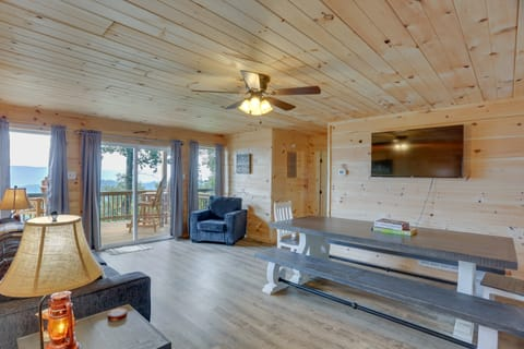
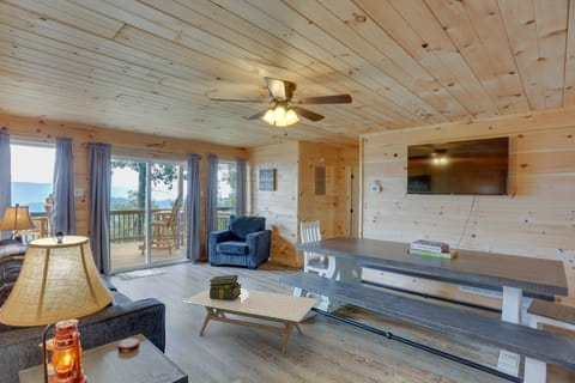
+ coffee table [181,287,320,354]
+ stack of books [208,274,243,300]
